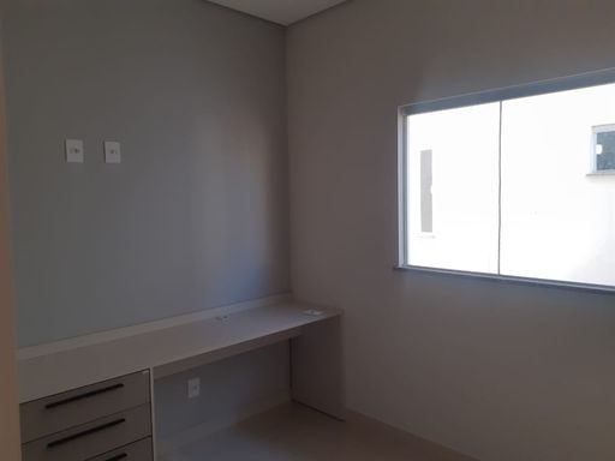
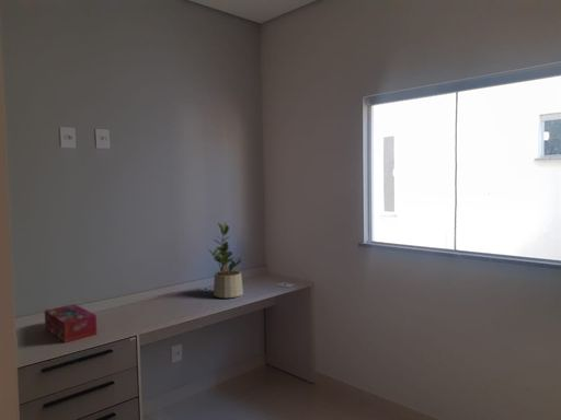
+ potted plant [206,221,244,299]
+ tissue box [44,303,98,343]
